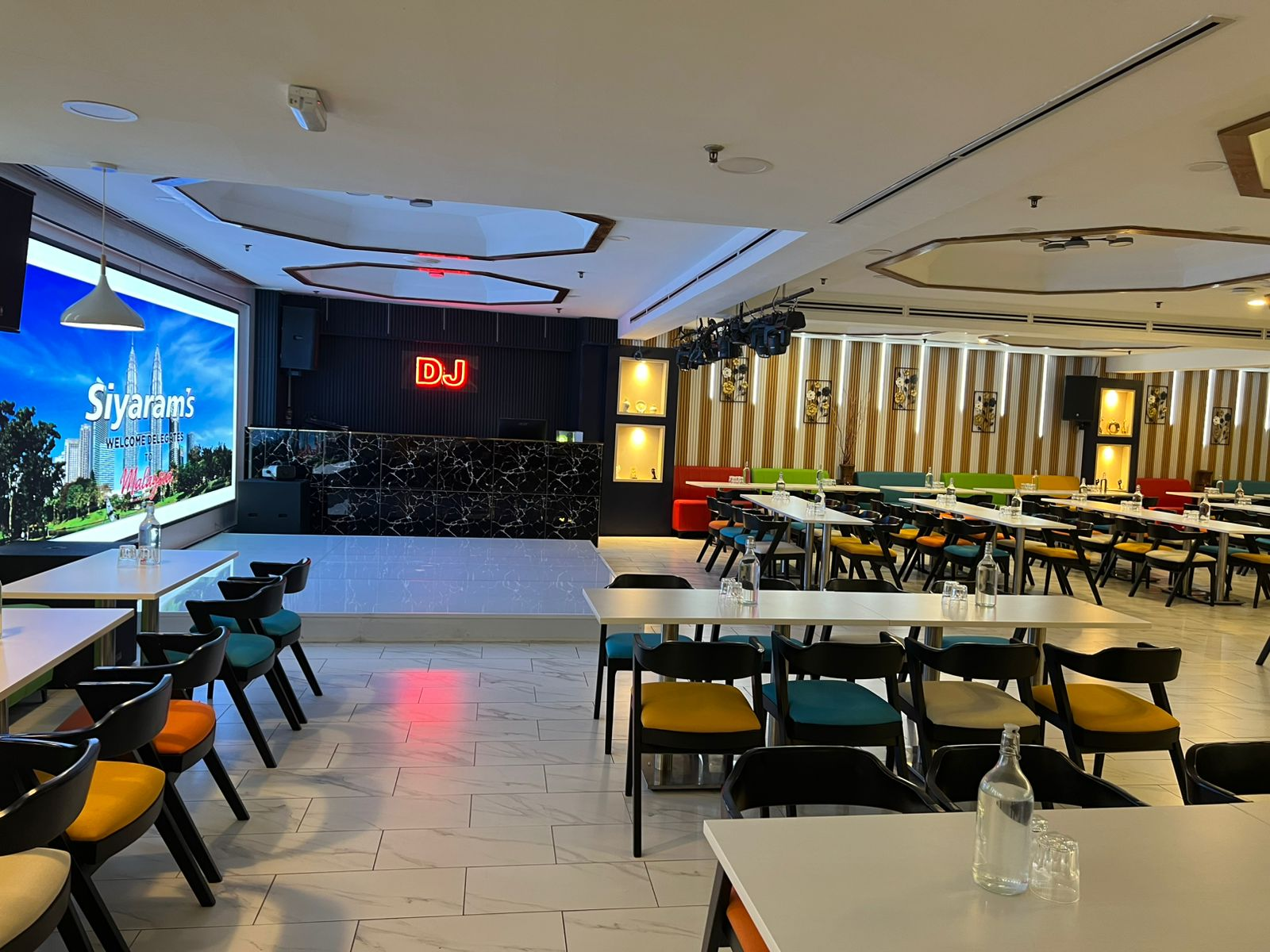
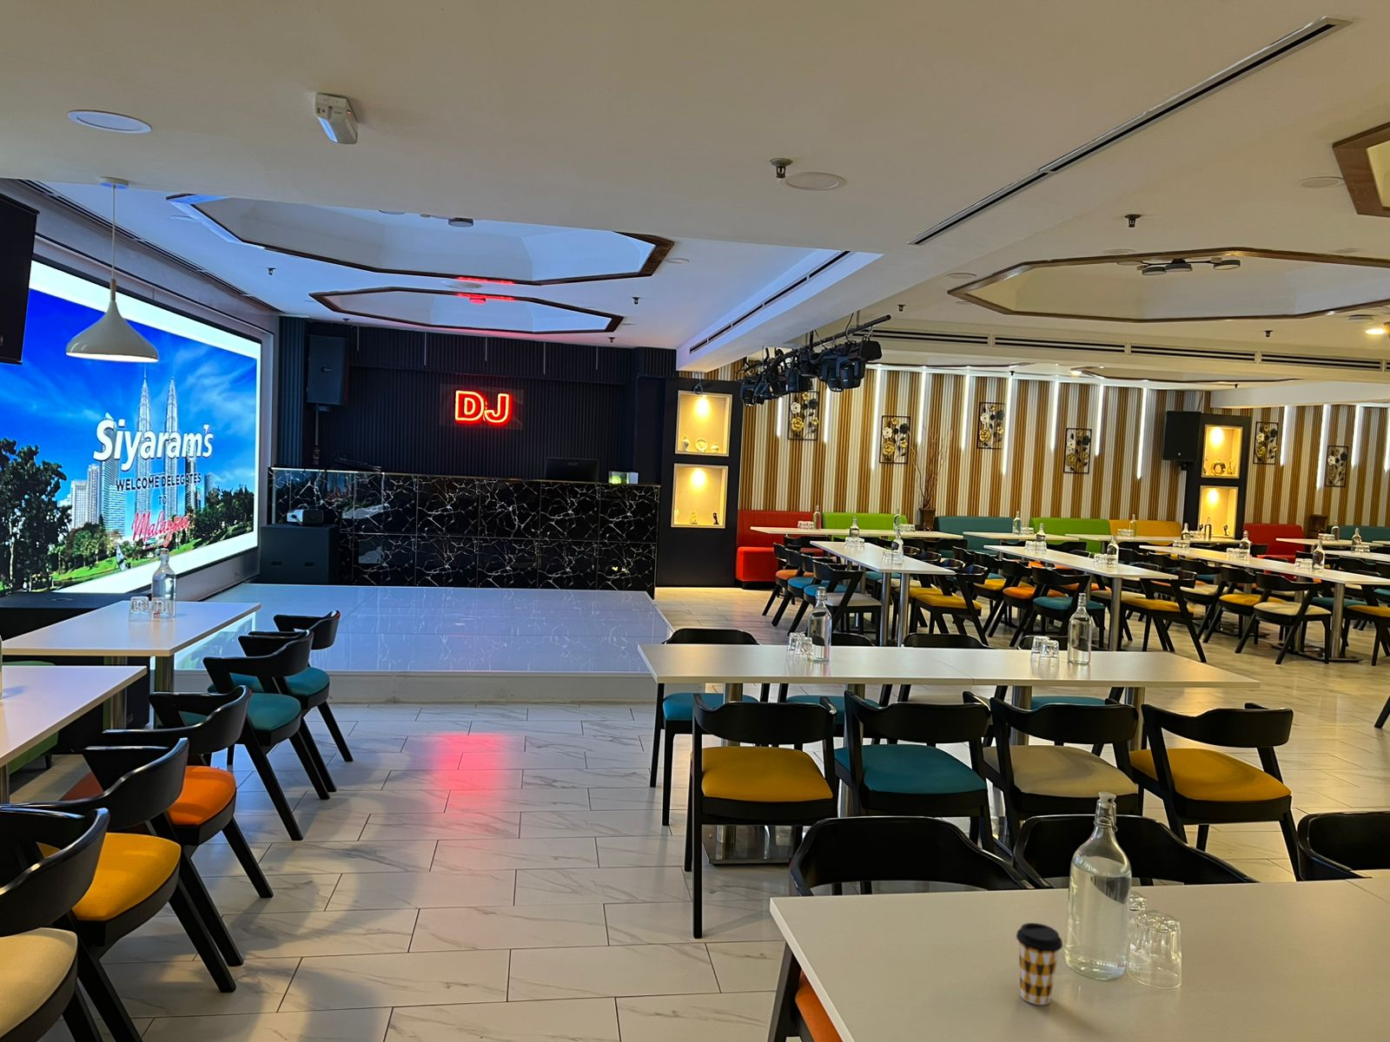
+ coffee cup [1016,923,1064,1006]
